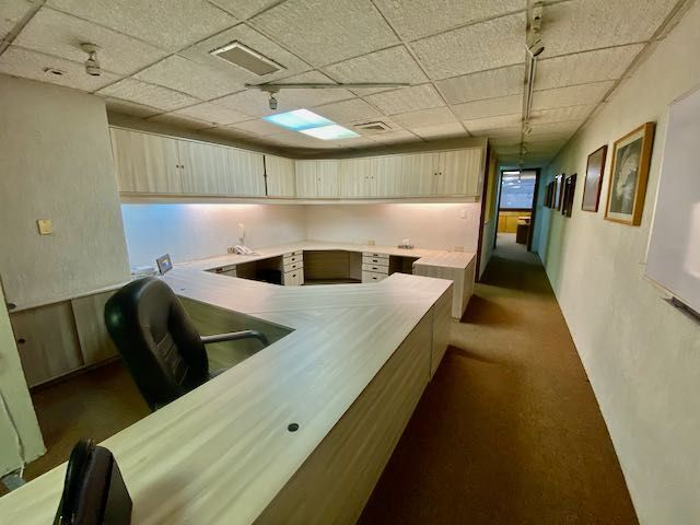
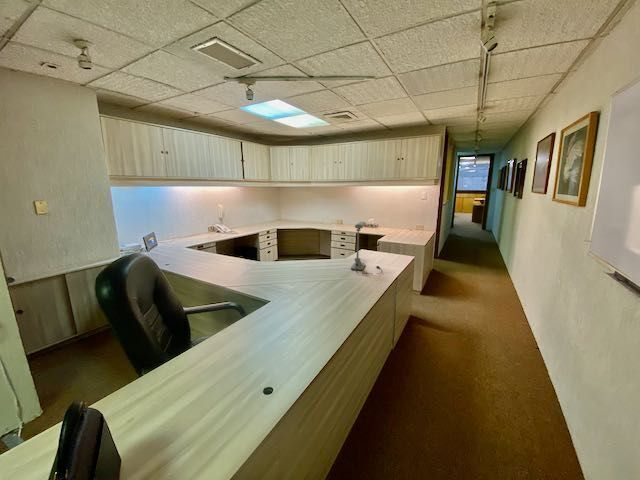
+ desk lamp [350,221,383,275]
